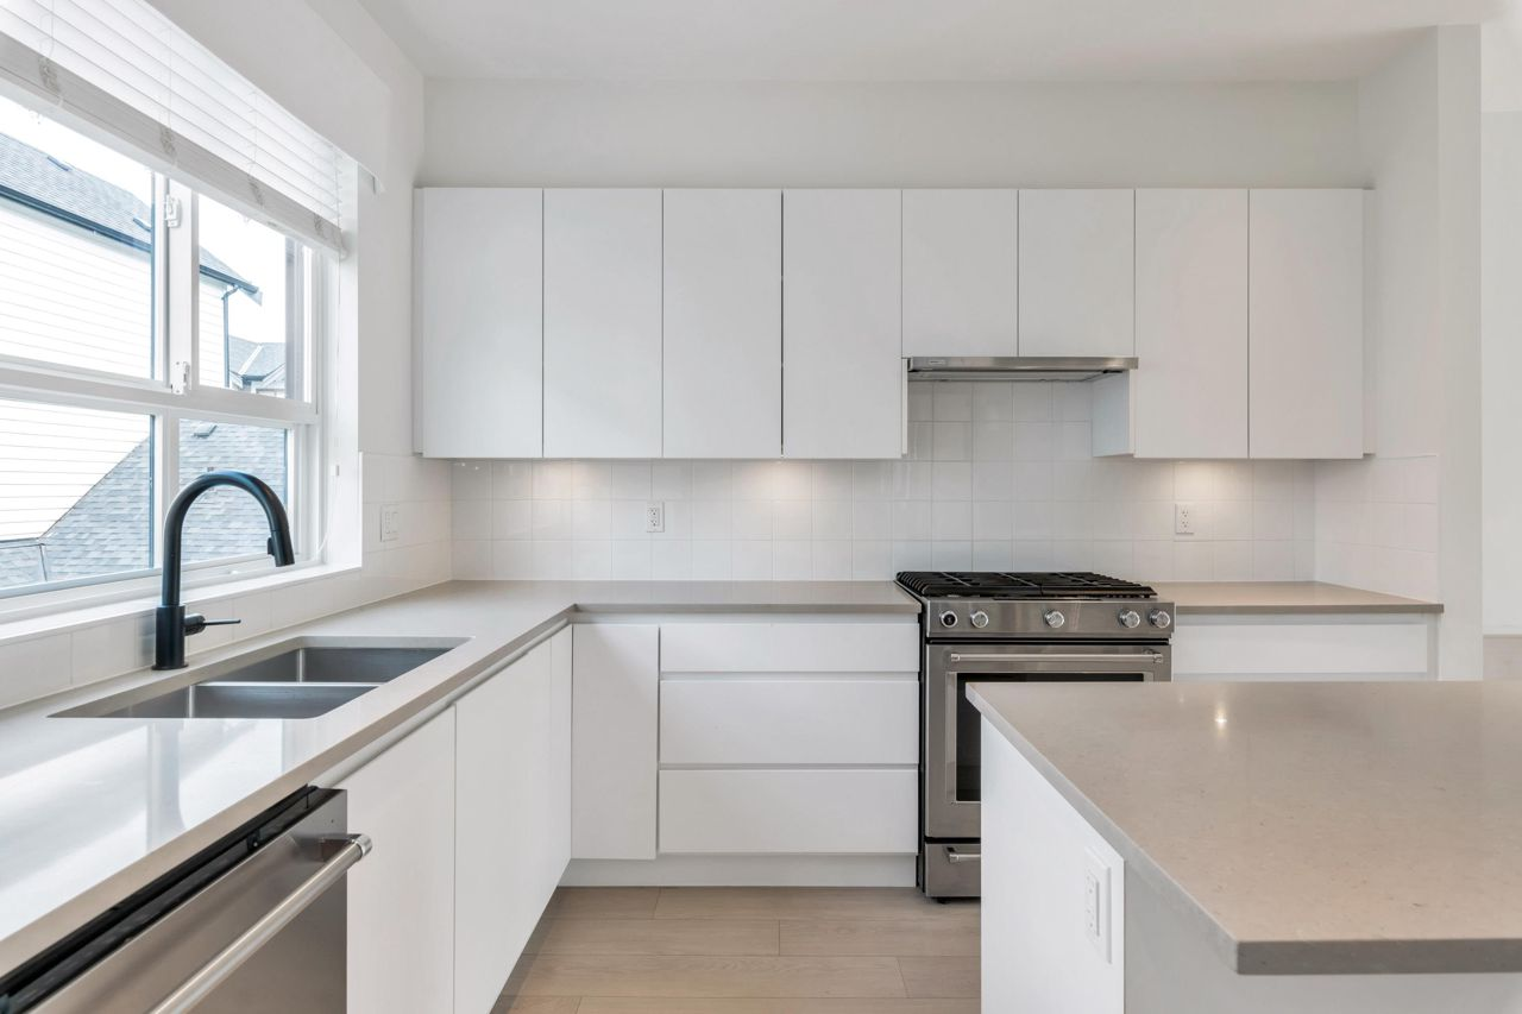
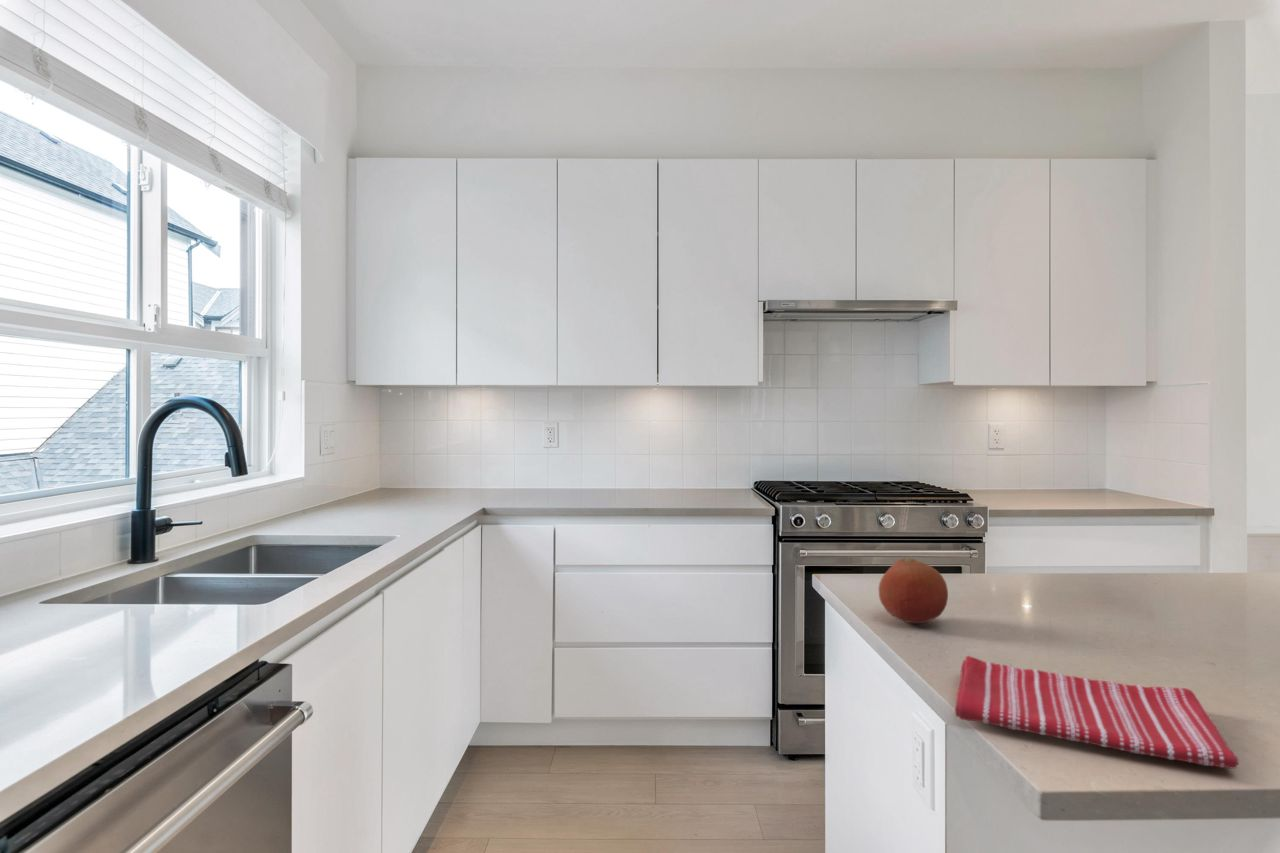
+ dish towel [954,655,1240,770]
+ fruit [877,557,949,624]
